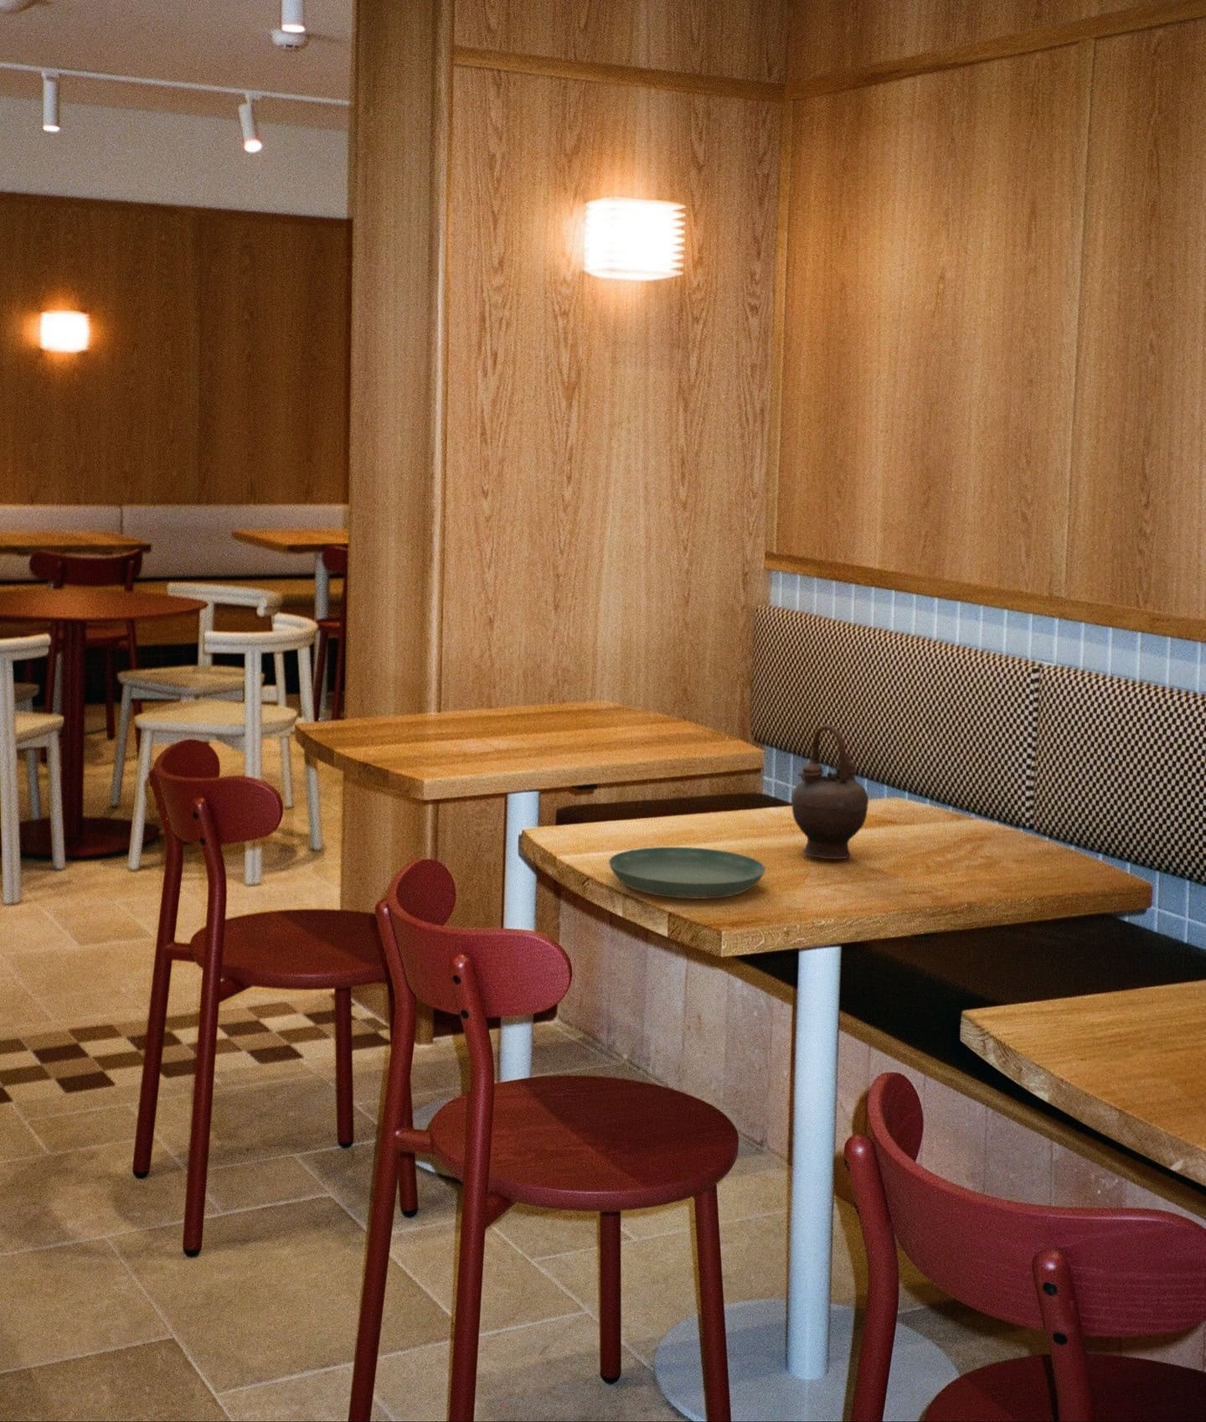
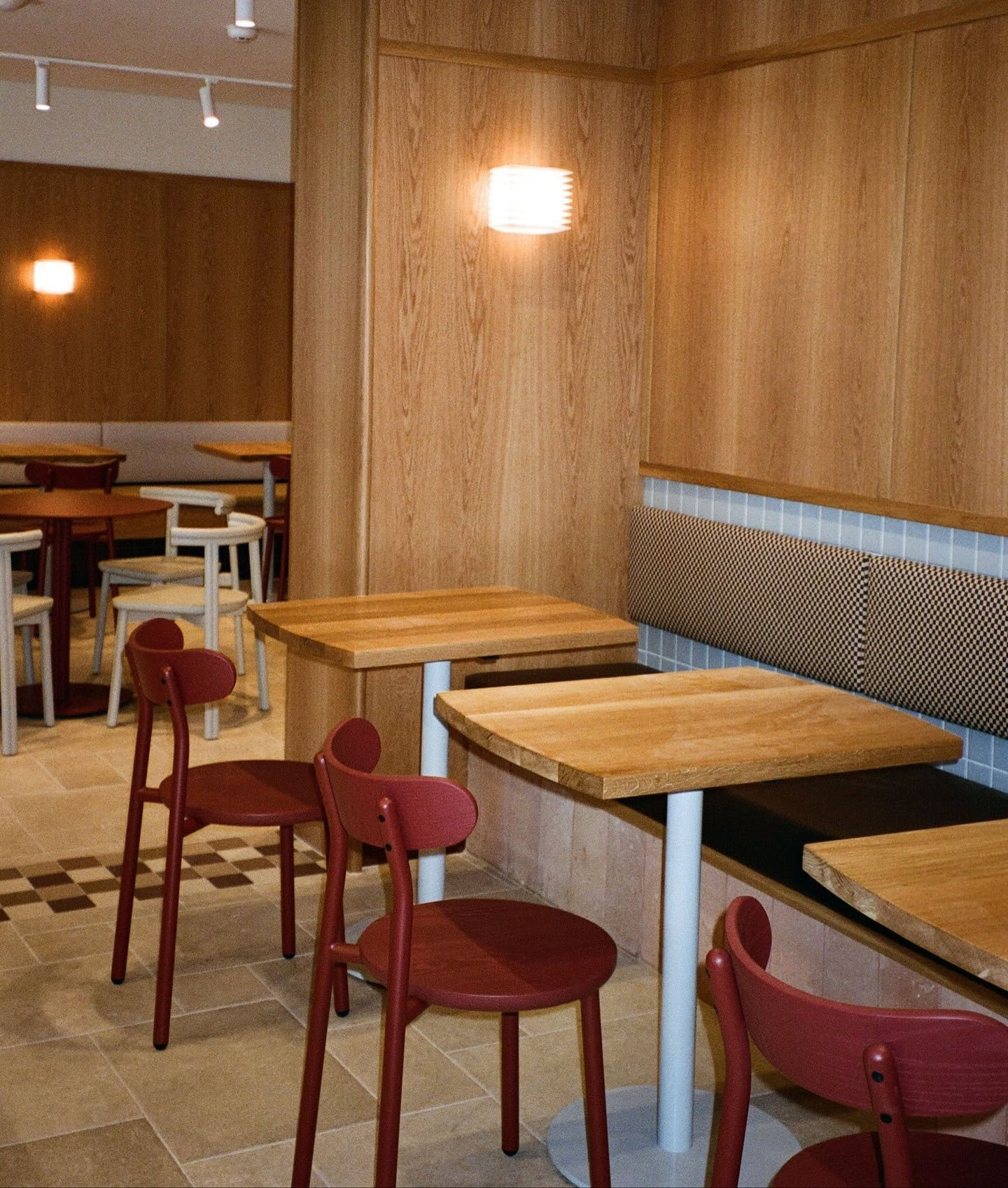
- teapot [791,724,870,859]
- saucer [608,846,766,900]
